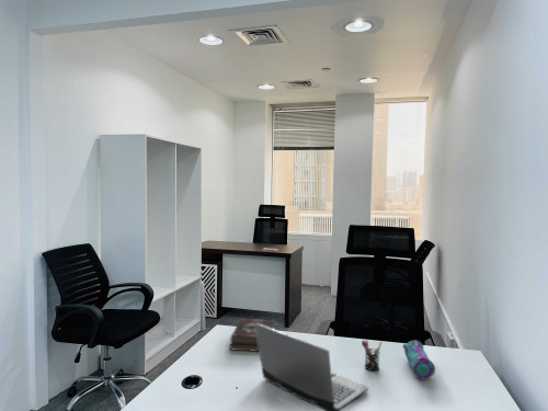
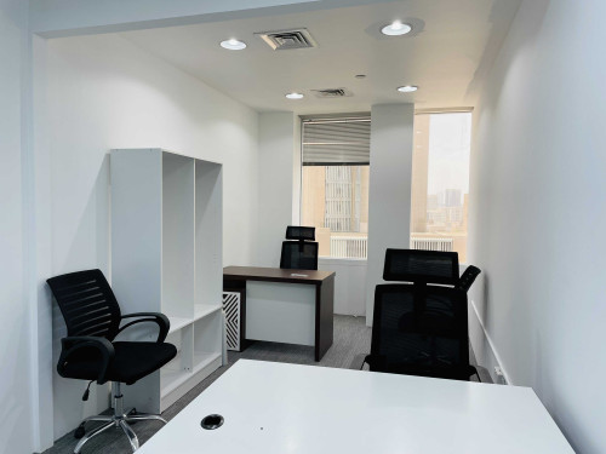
- pencil case [402,339,436,381]
- hardback book [228,318,276,353]
- laptop computer [256,323,369,411]
- pen holder [361,339,384,372]
